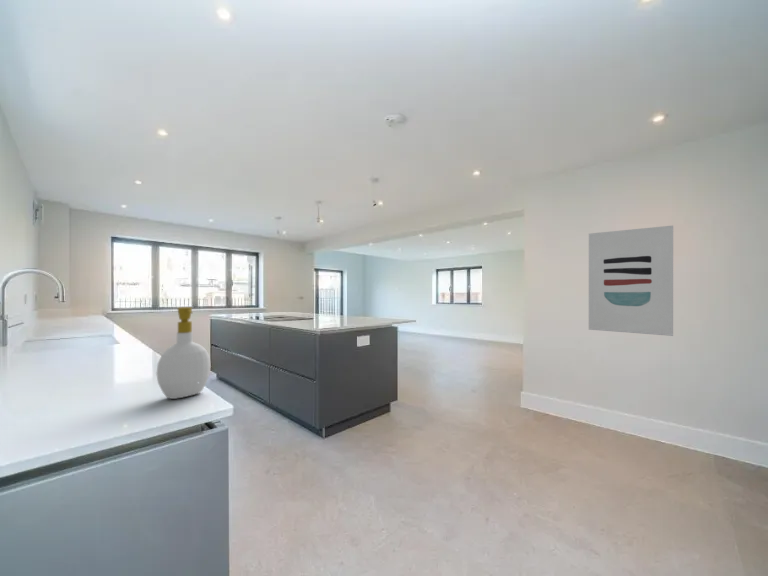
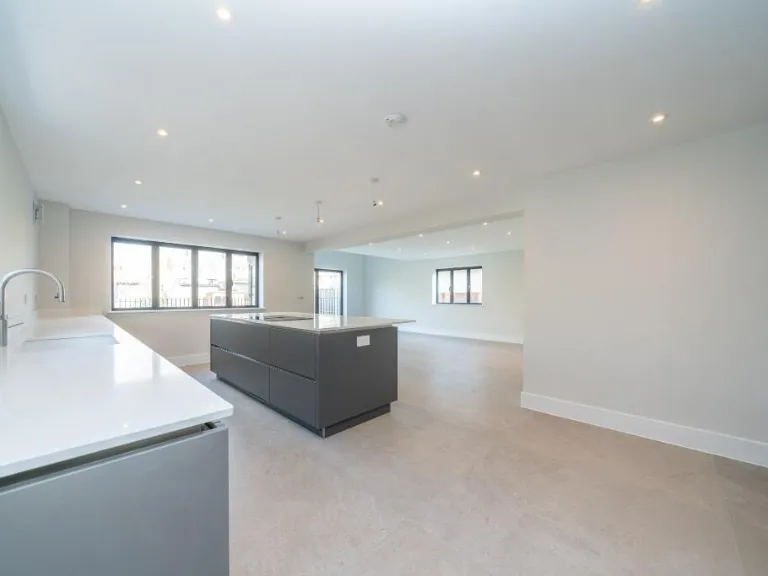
- soap bottle [155,306,212,400]
- wall art [588,225,674,337]
